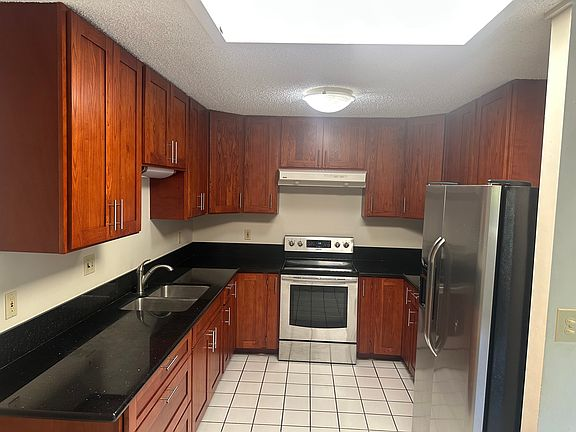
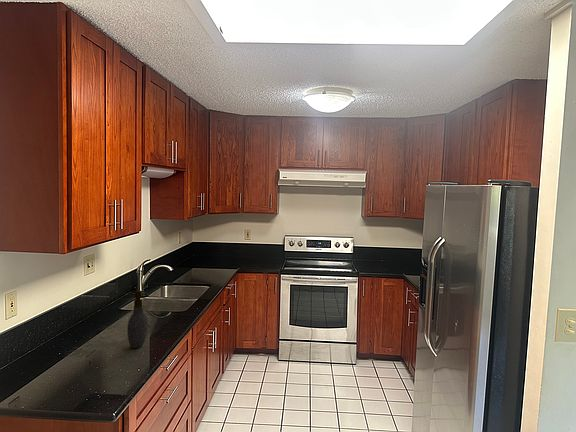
+ soap bottle [127,290,149,349]
